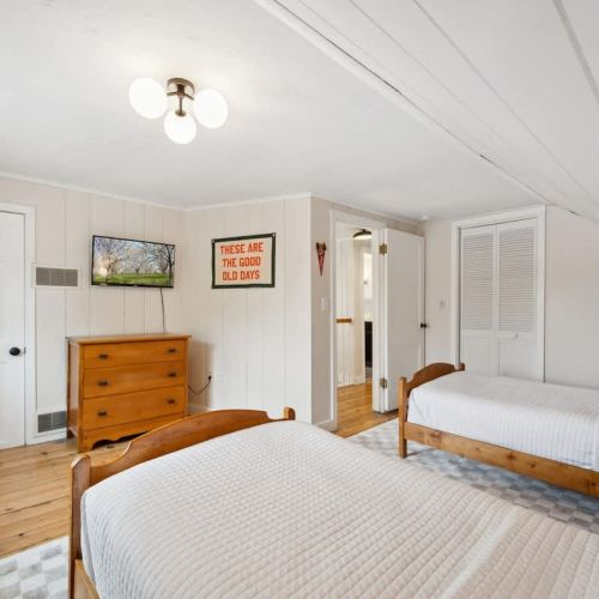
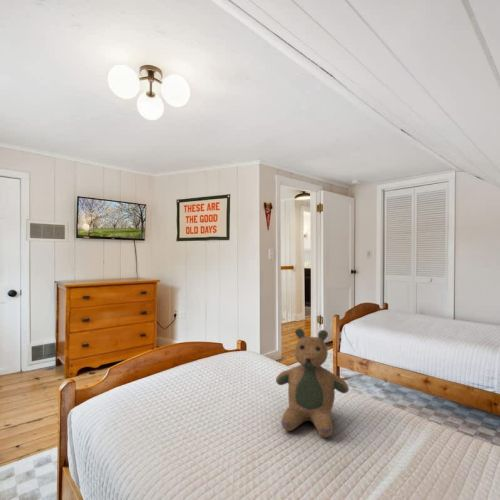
+ teddy bear [275,327,350,438]
